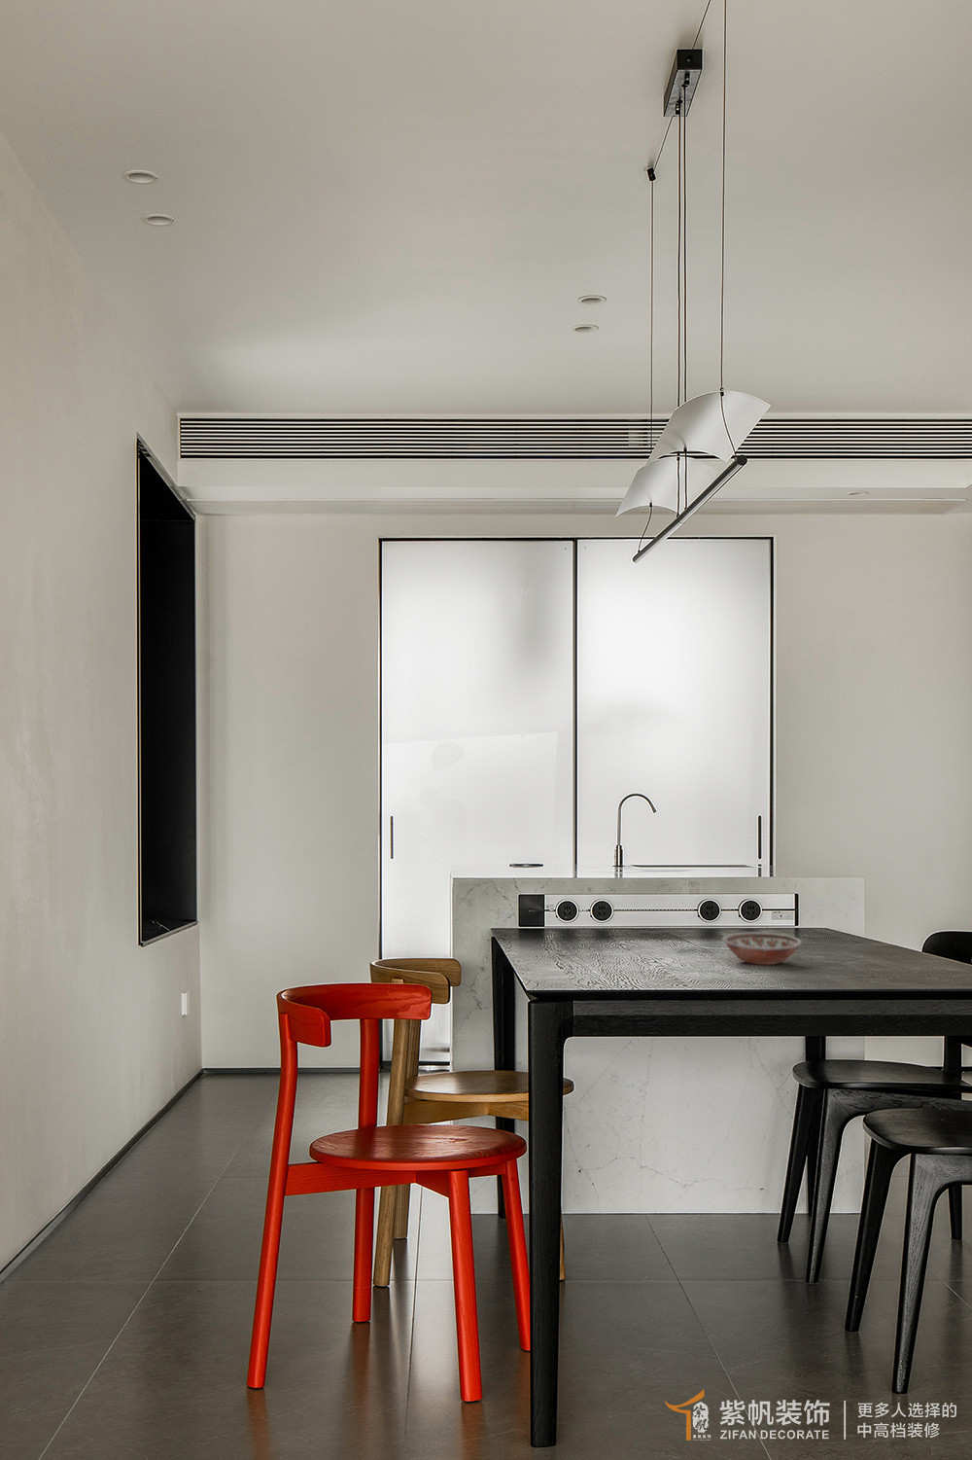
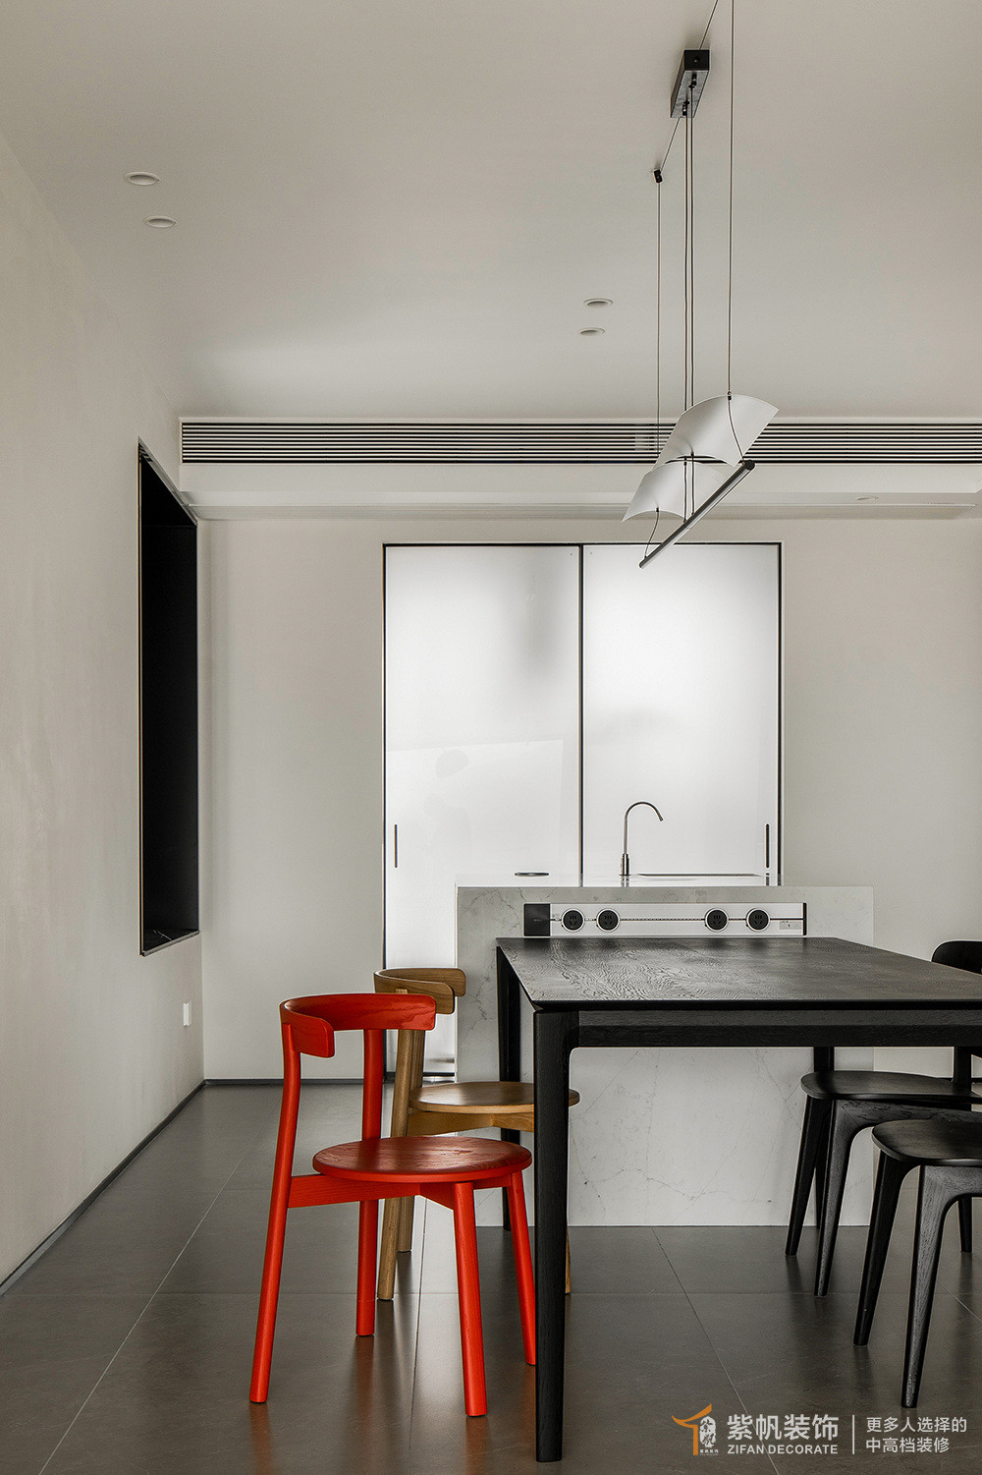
- bowl [721,931,803,966]
